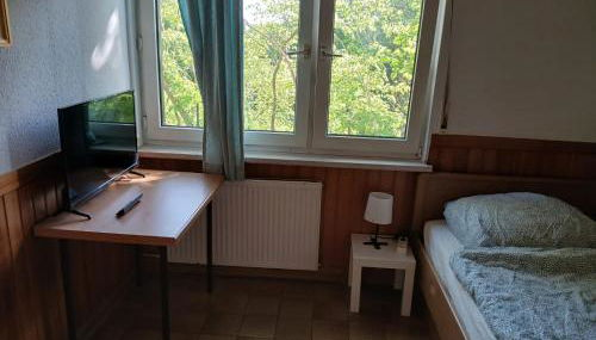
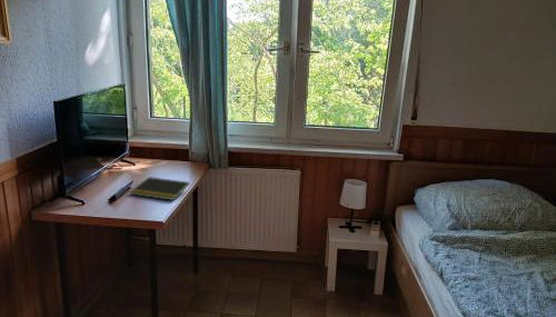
+ notepad [129,176,191,201]
